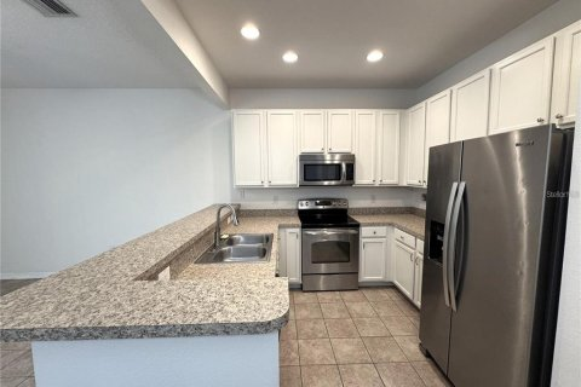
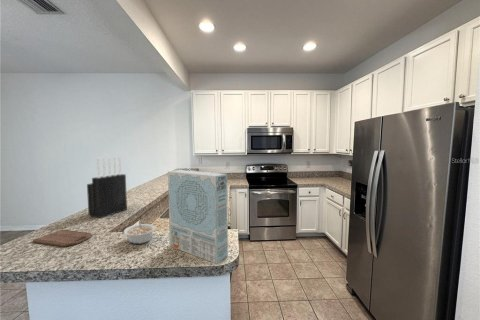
+ cutting board [32,229,92,248]
+ knife block [86,156,128,219]
+ cereal box [167,169,229,265]
+ legume [123,219,156,245]
